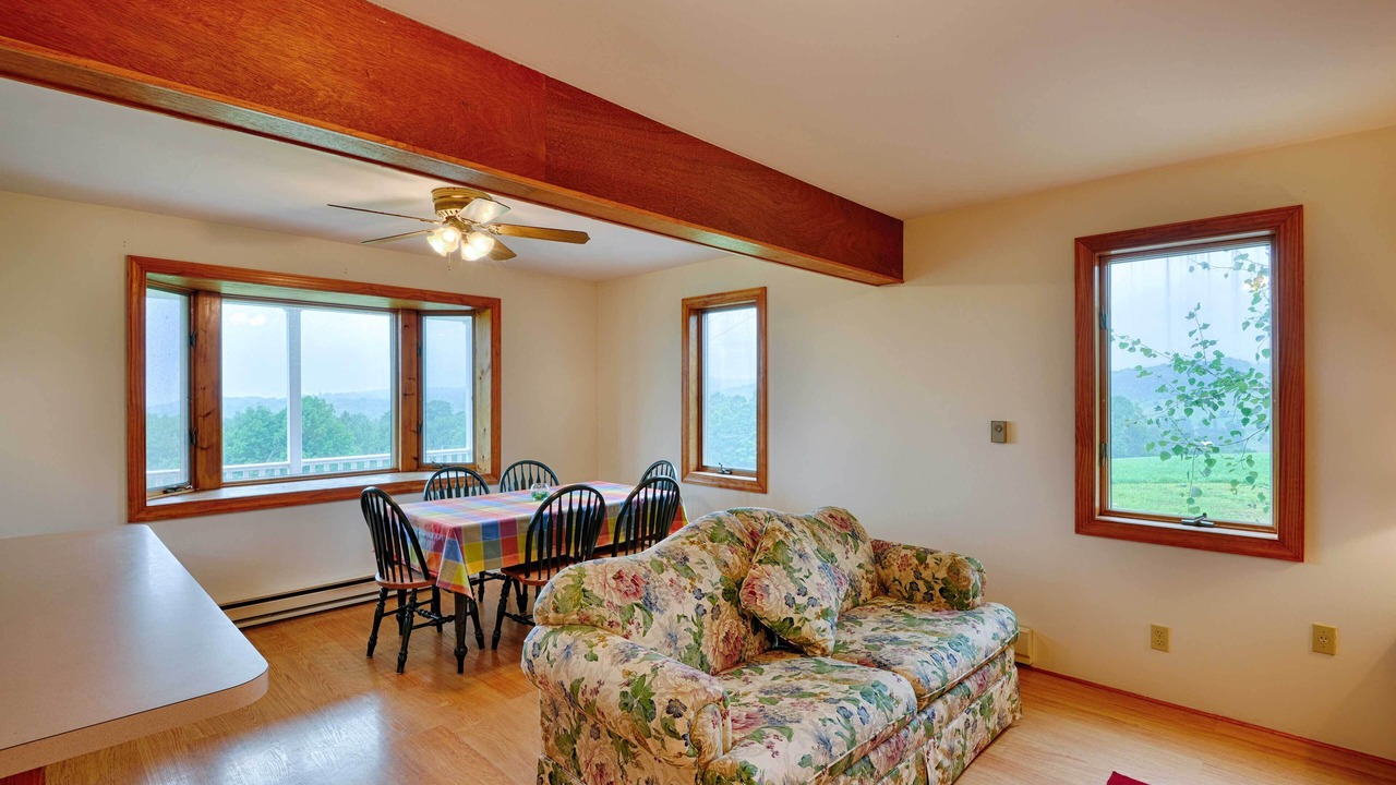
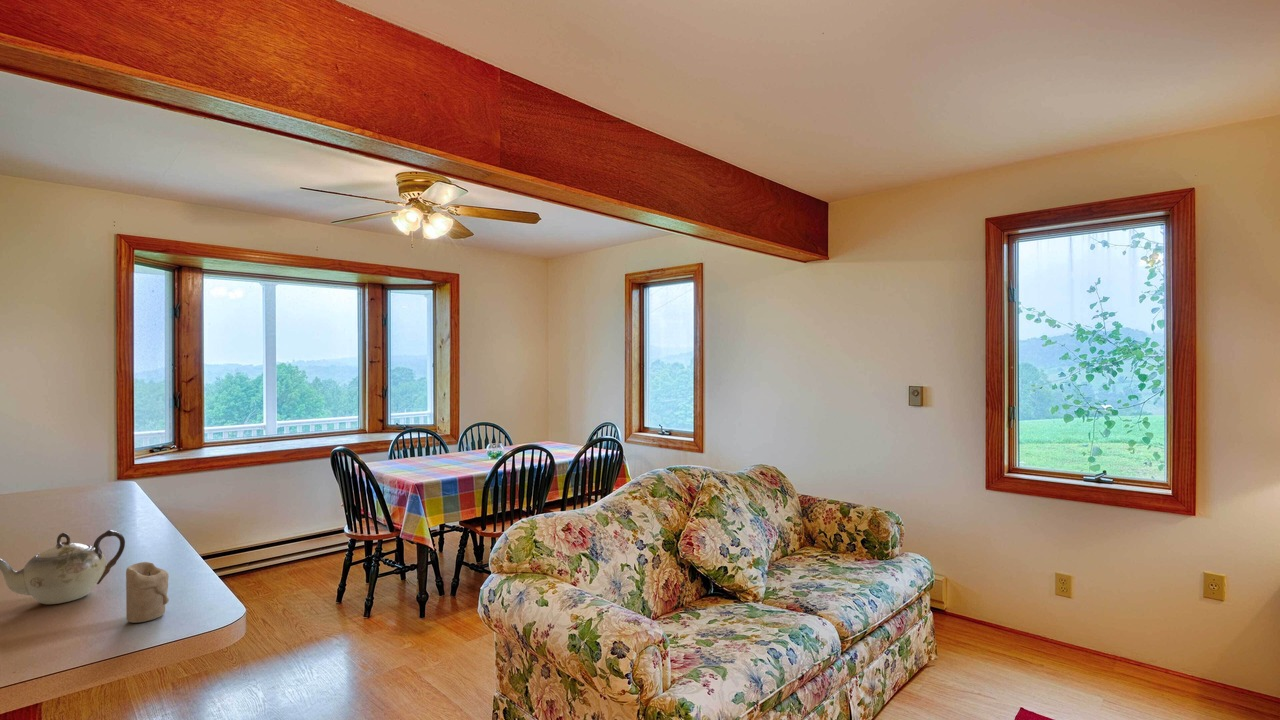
+ candle [125,561,170,624]
+ teapot [0,529,126,605]
